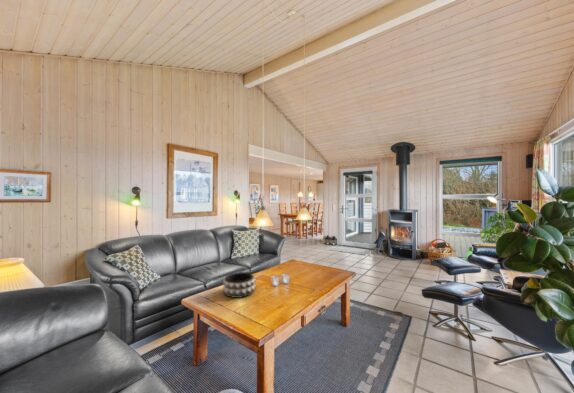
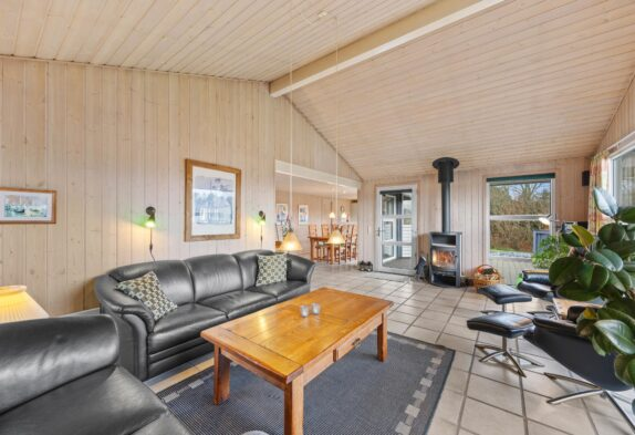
- decorative bowl [222,271,257,299]
